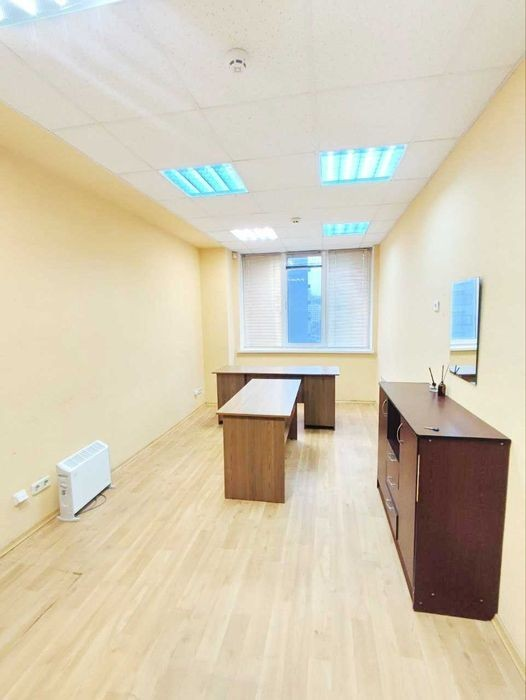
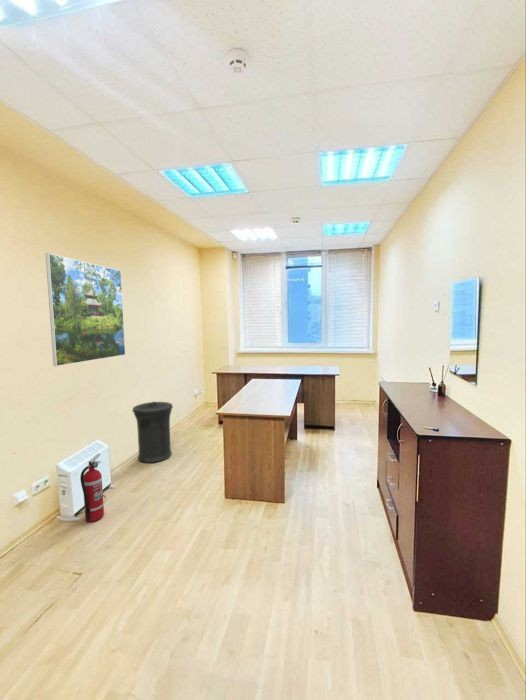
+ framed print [45,252,126,367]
+ fire extinguisher [79,453,105,522]
+ trash can [131,401,174,464]
